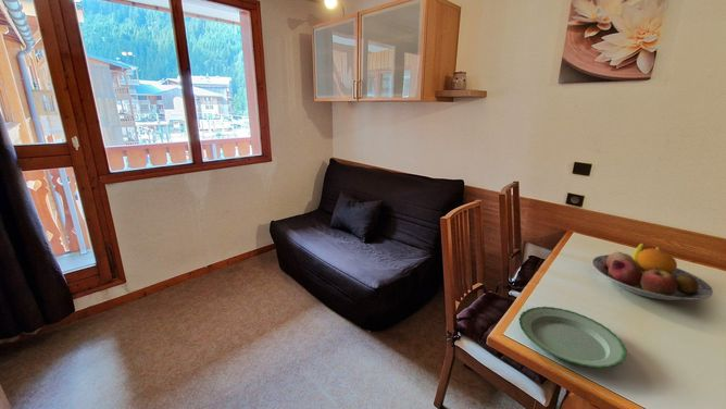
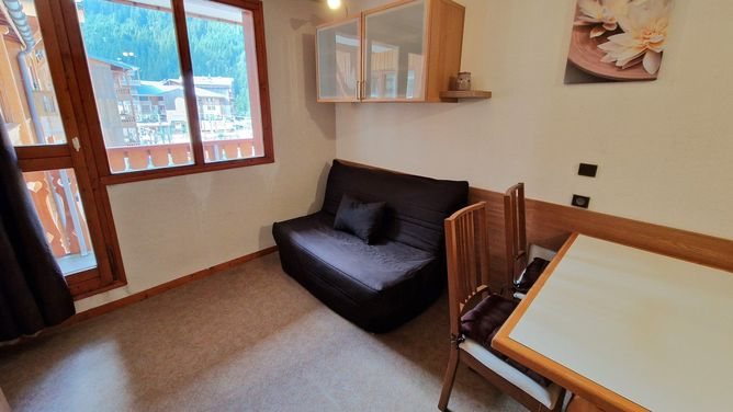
- fruit bowl [590,241,714,301]
- plate [517,306,628,369]
